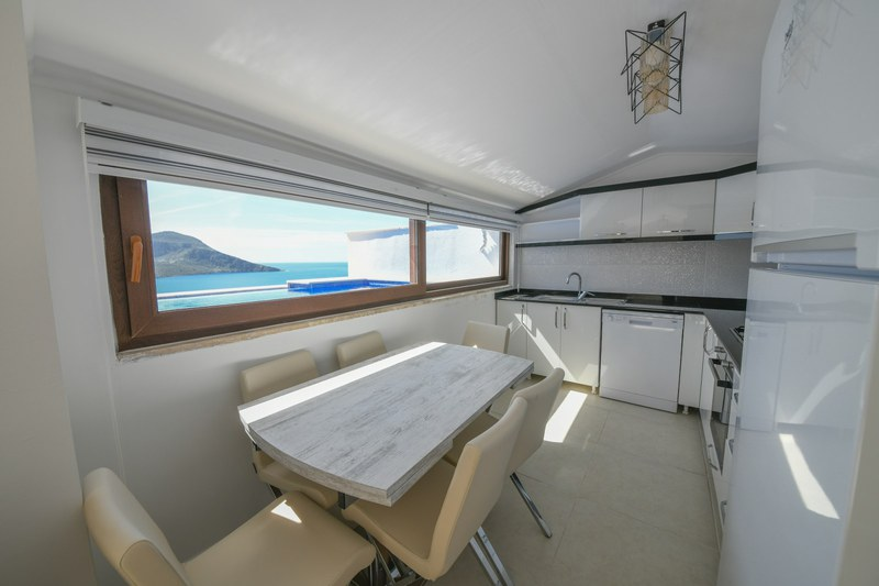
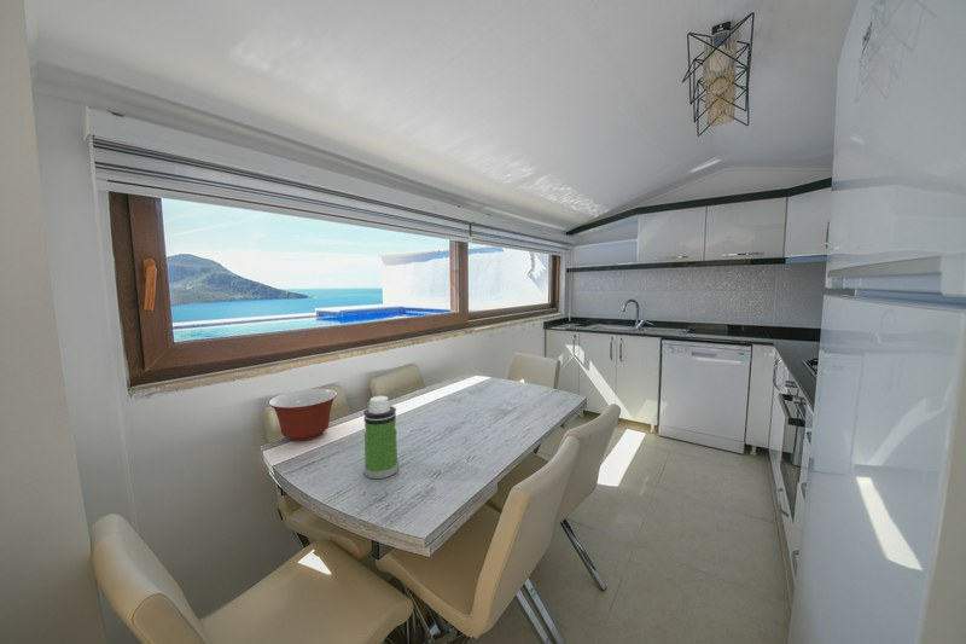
+ mixing bowl [268,388,338,442]
+ water bottle [362,395,400,480]
